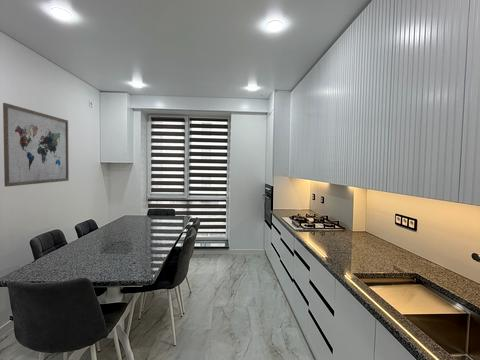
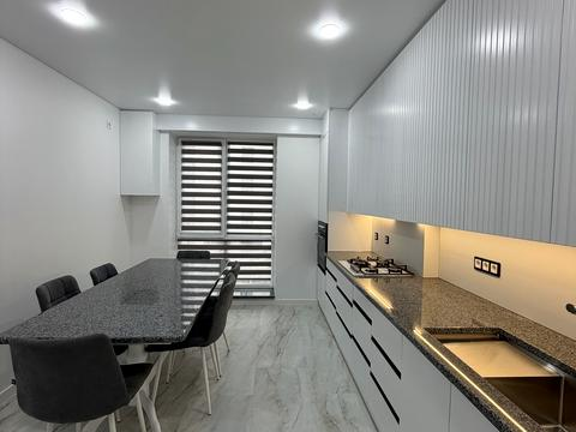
- wall art [2,102,70,187]
